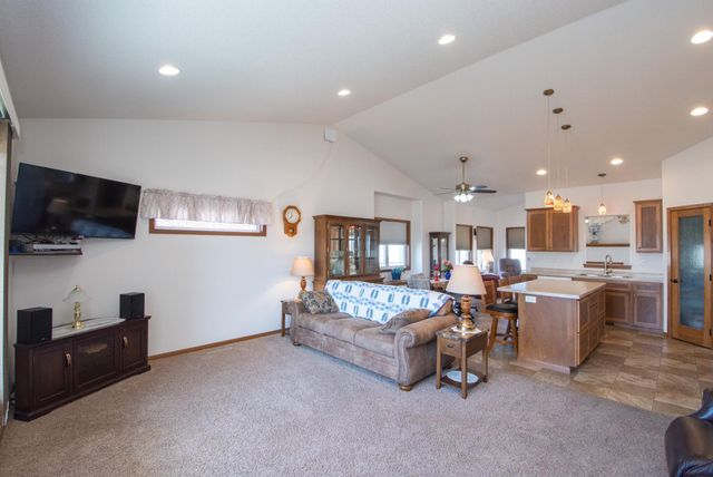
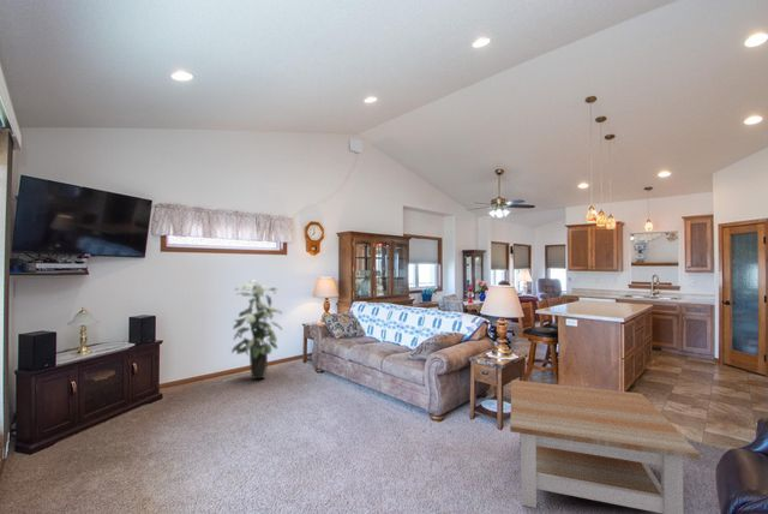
+ indoor plant [230,279,283,381]
+ coffee table [509,379,701,514]
